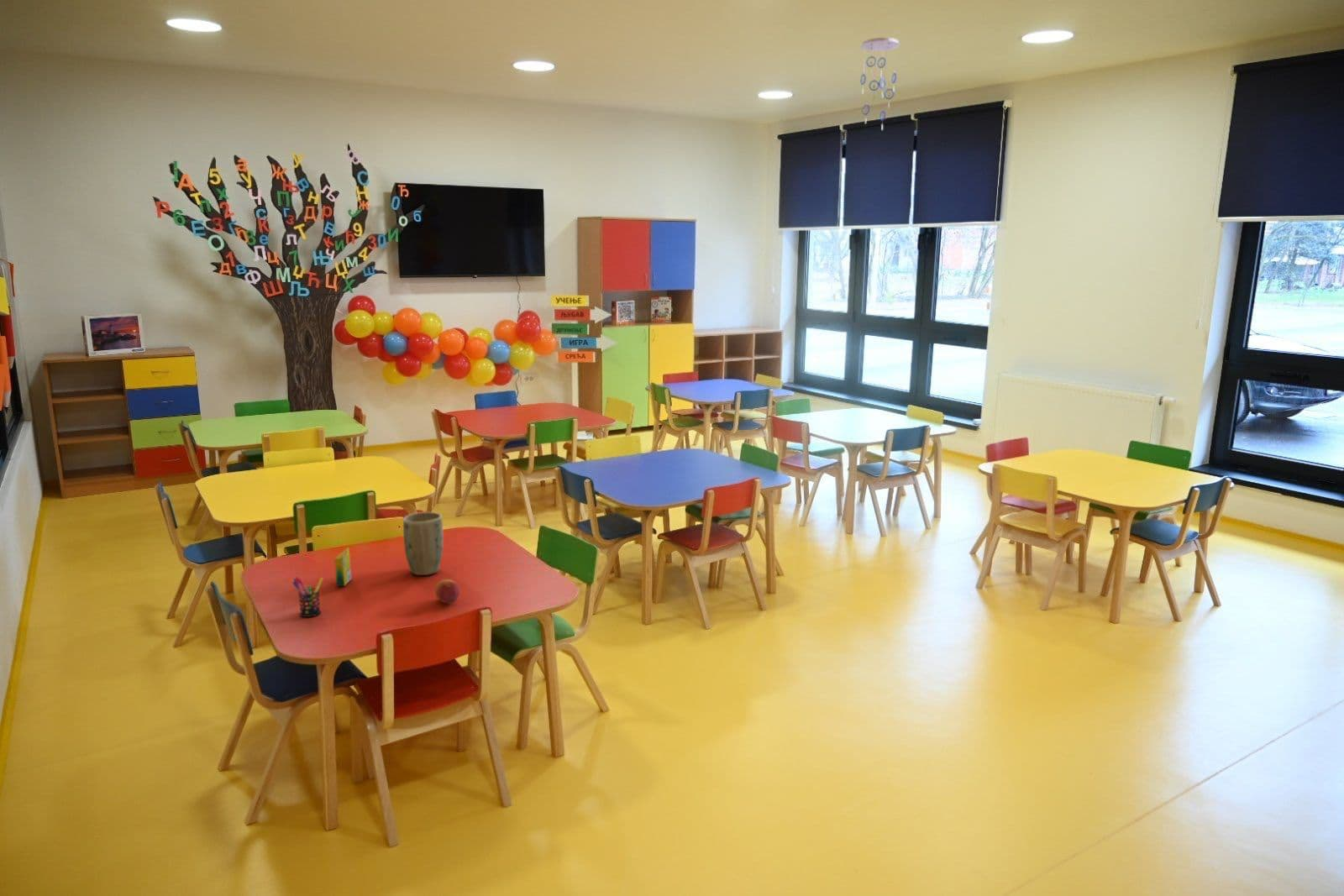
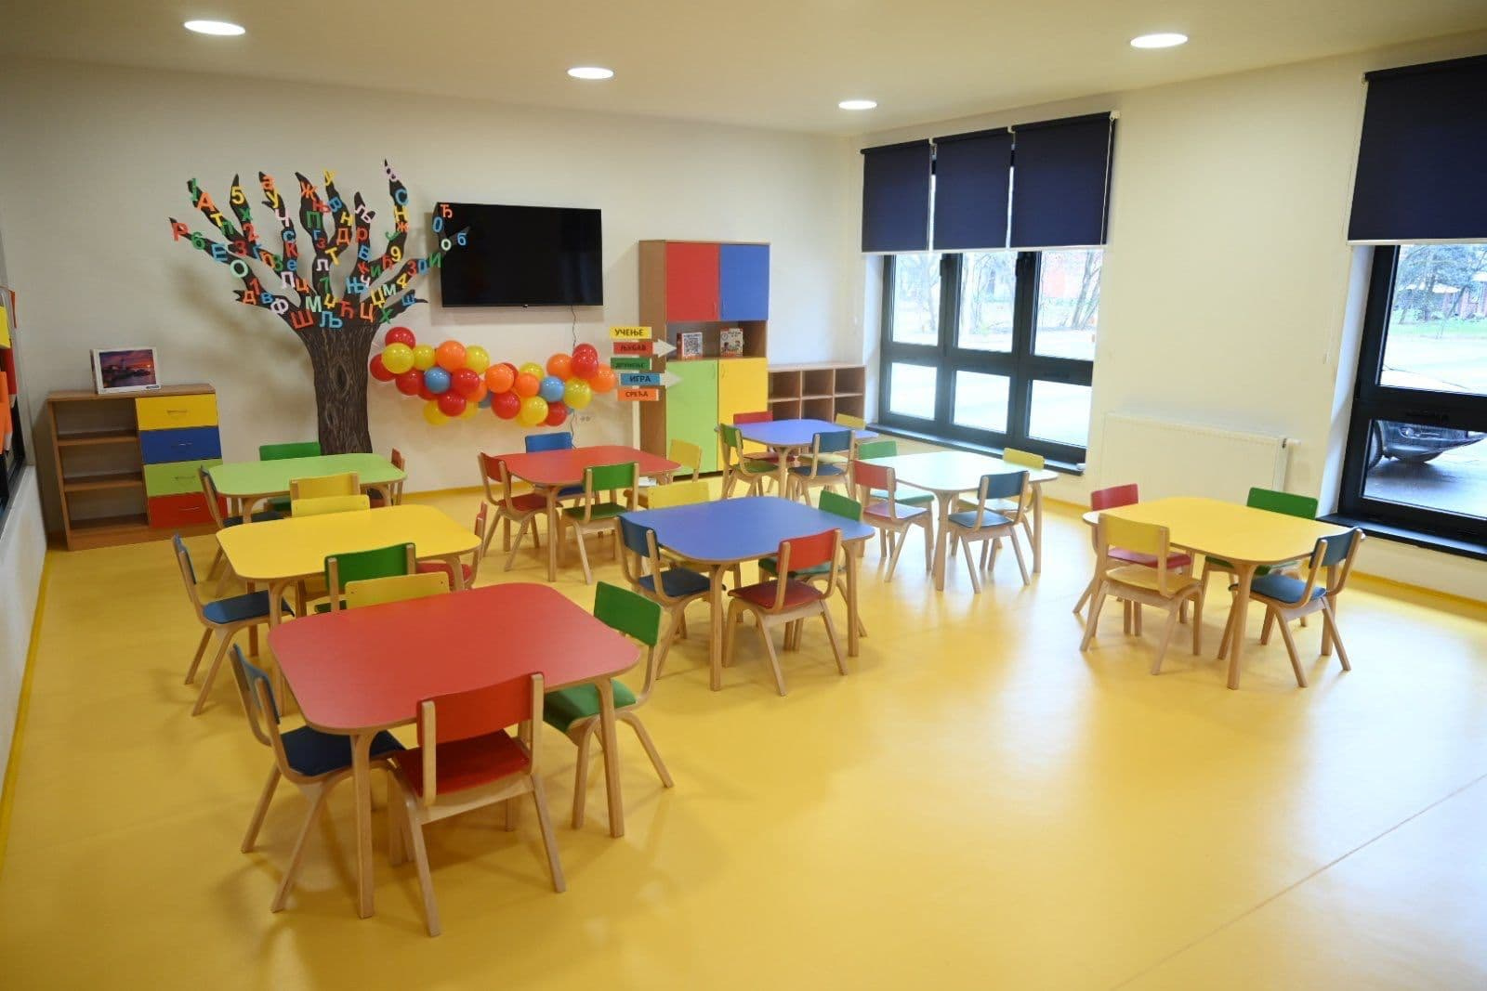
- plant pot [402,511,444,576]
- ceiling mobile [859,37,901,131]
- crayon box [333,547,352,587]
- fruit [434,579,460,605]
- pen holder [291,576,323,618]
